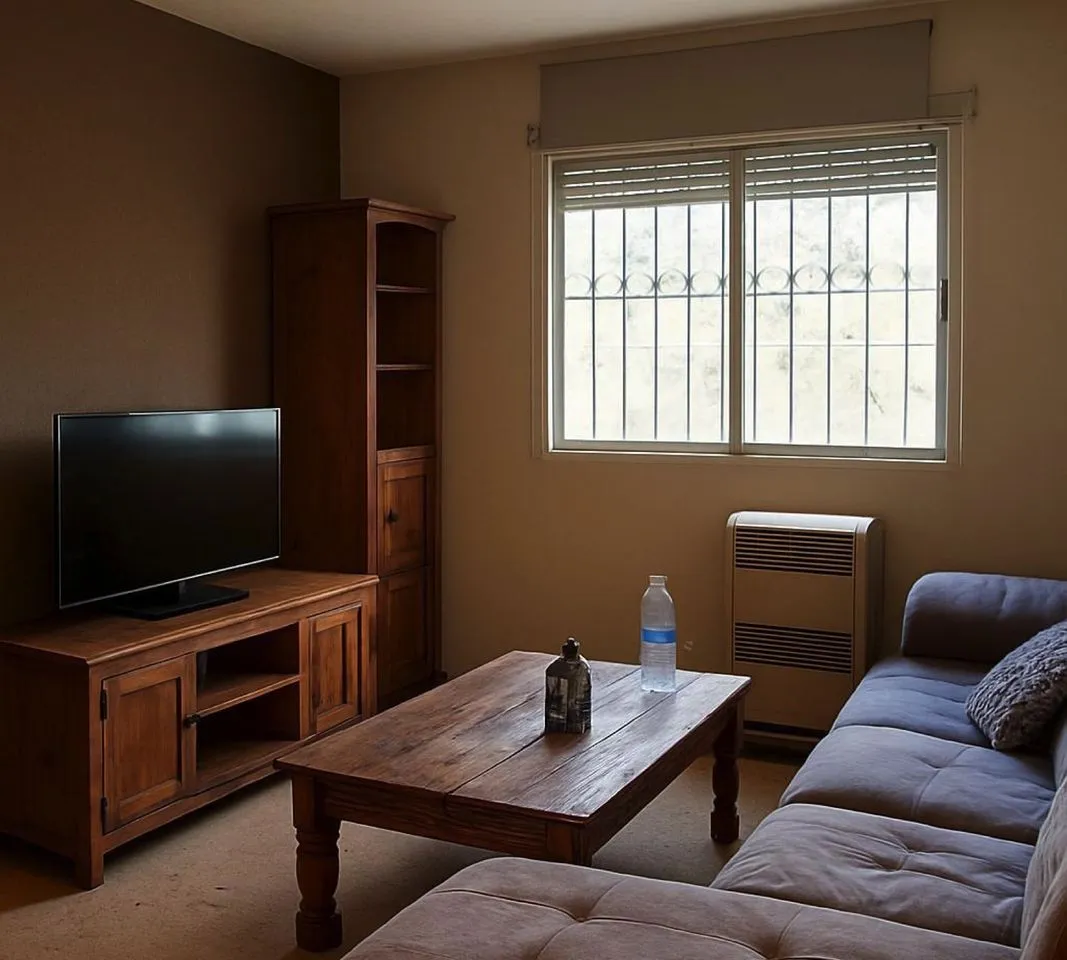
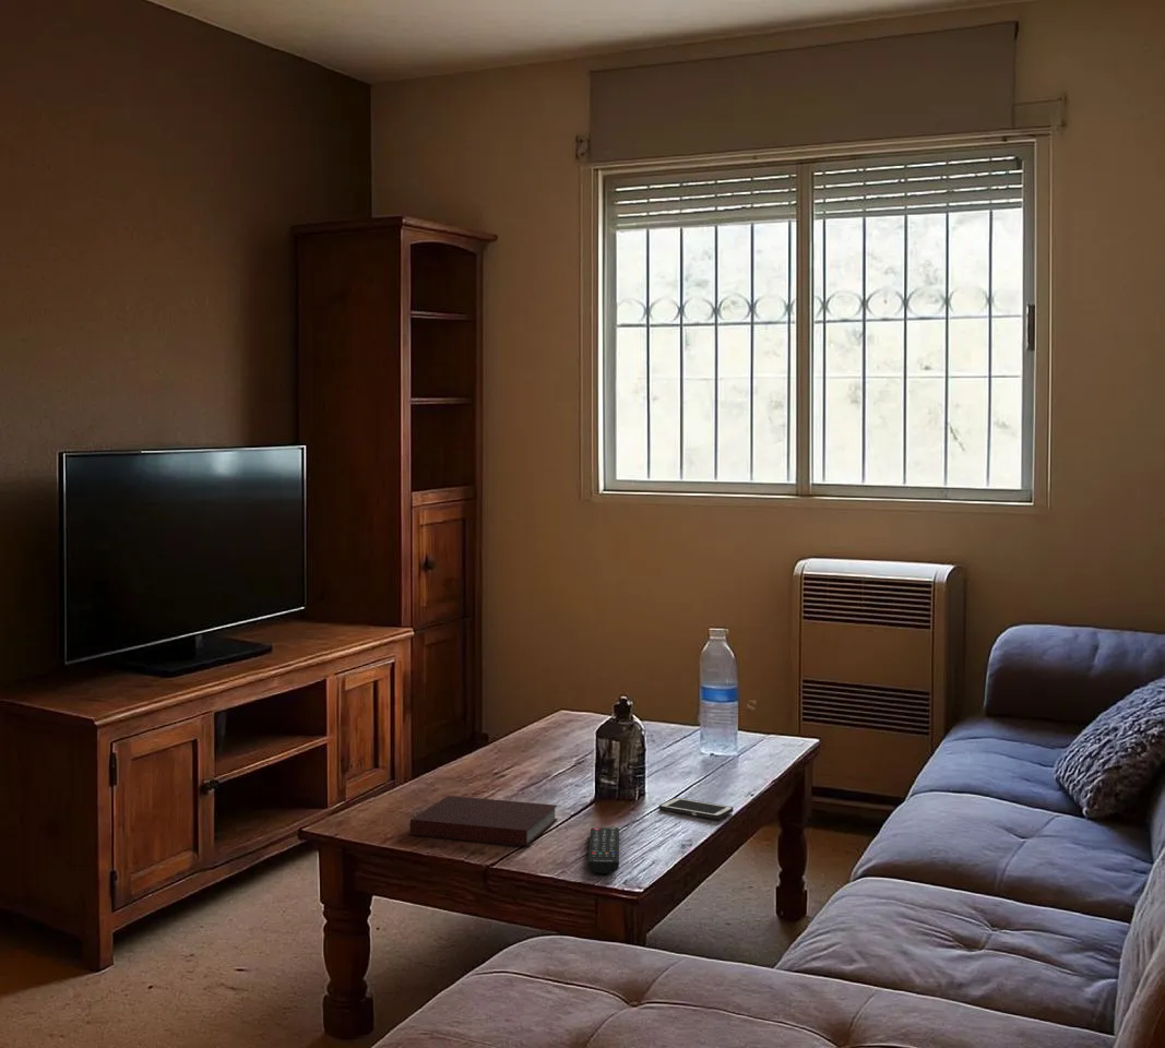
+ cell phone [658,797,735,820]
+ notebook [409,795,558,847]
+ remote control [587,826,620,874]
